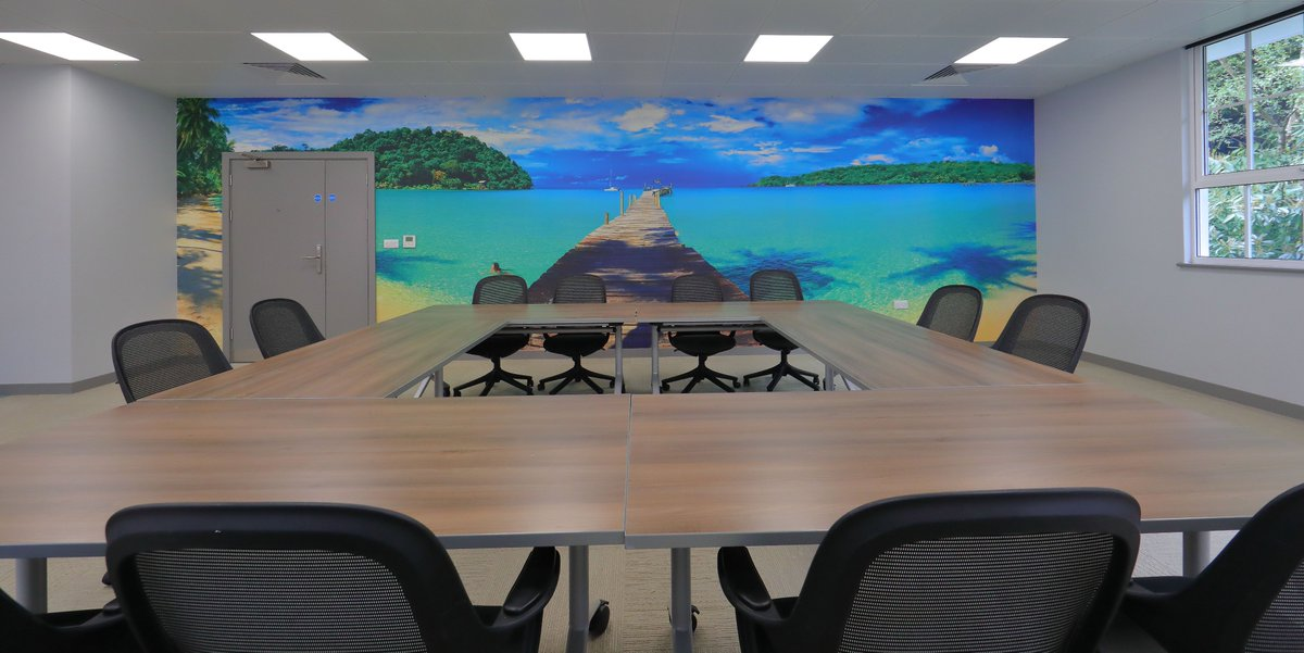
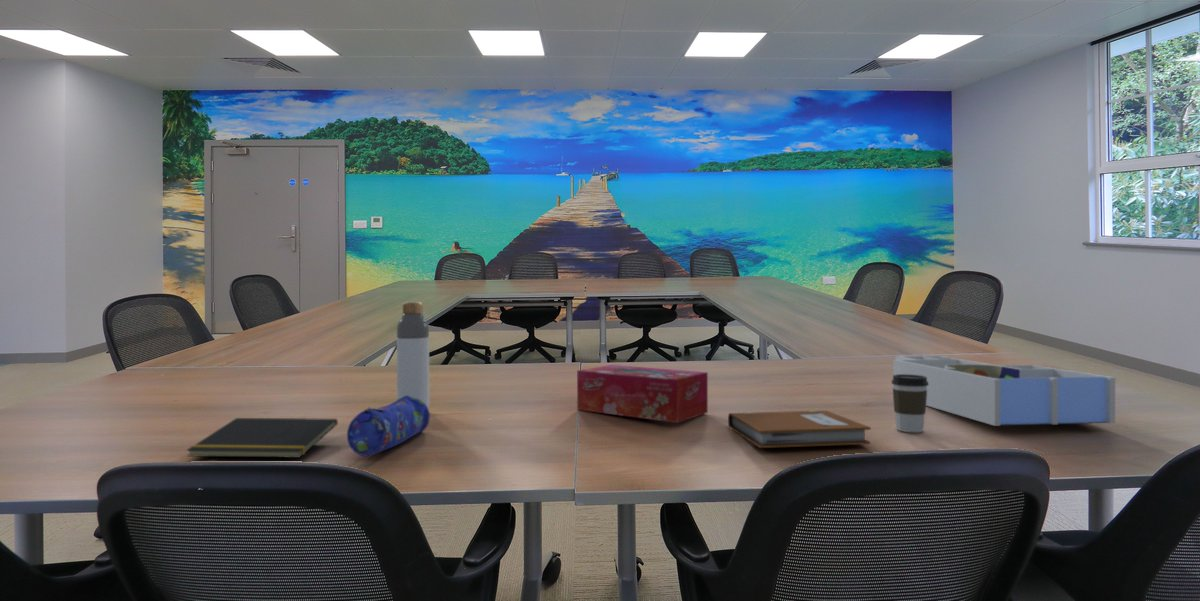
+ bottle [396,301,431,408]
+ notepad [186,417,339,459]
+ tissue box [576,364,709,424]
+ desk organizer [892,355,1116,427]
+ notebook [727,410,872,449]
+ pencil case [346,396,431,457]
+ coffee cup [891,374,928,433]
